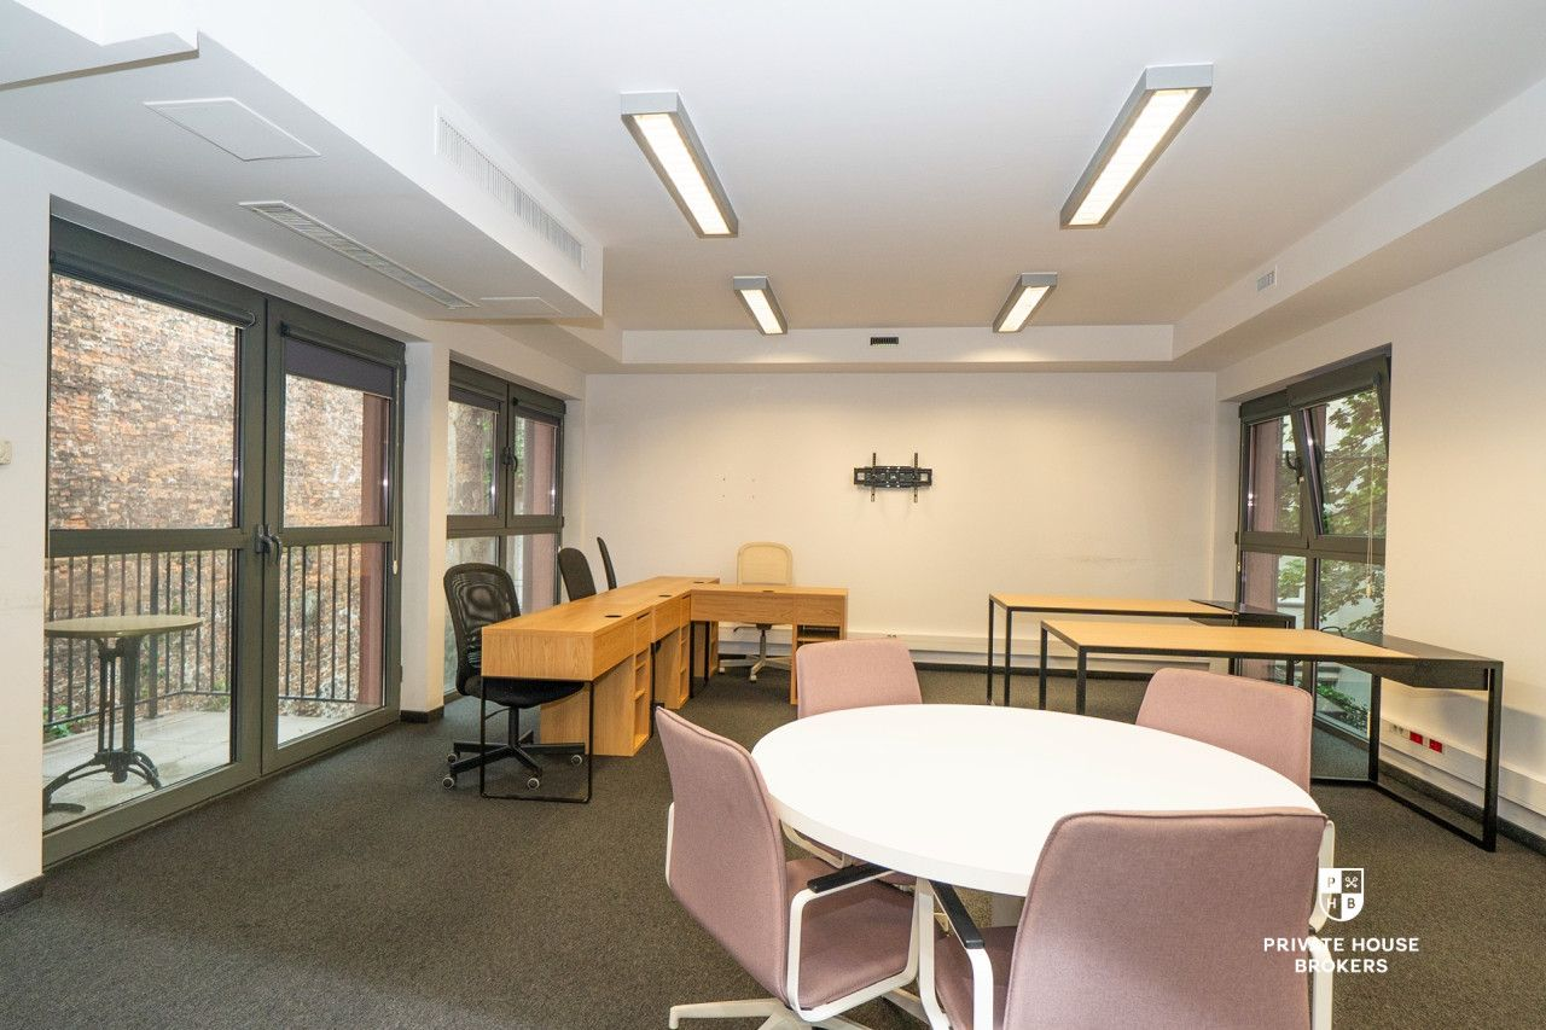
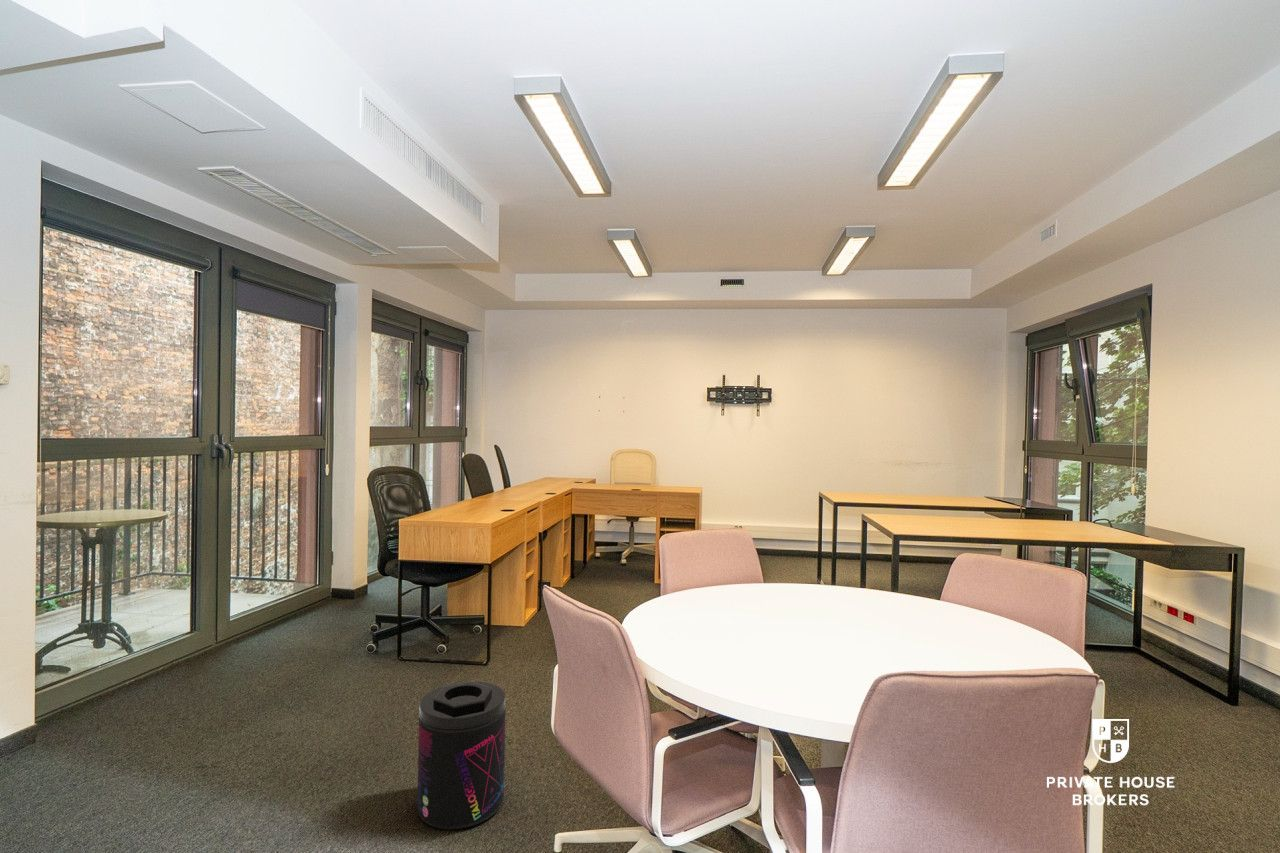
+ supplement container [416,680,507,830]
